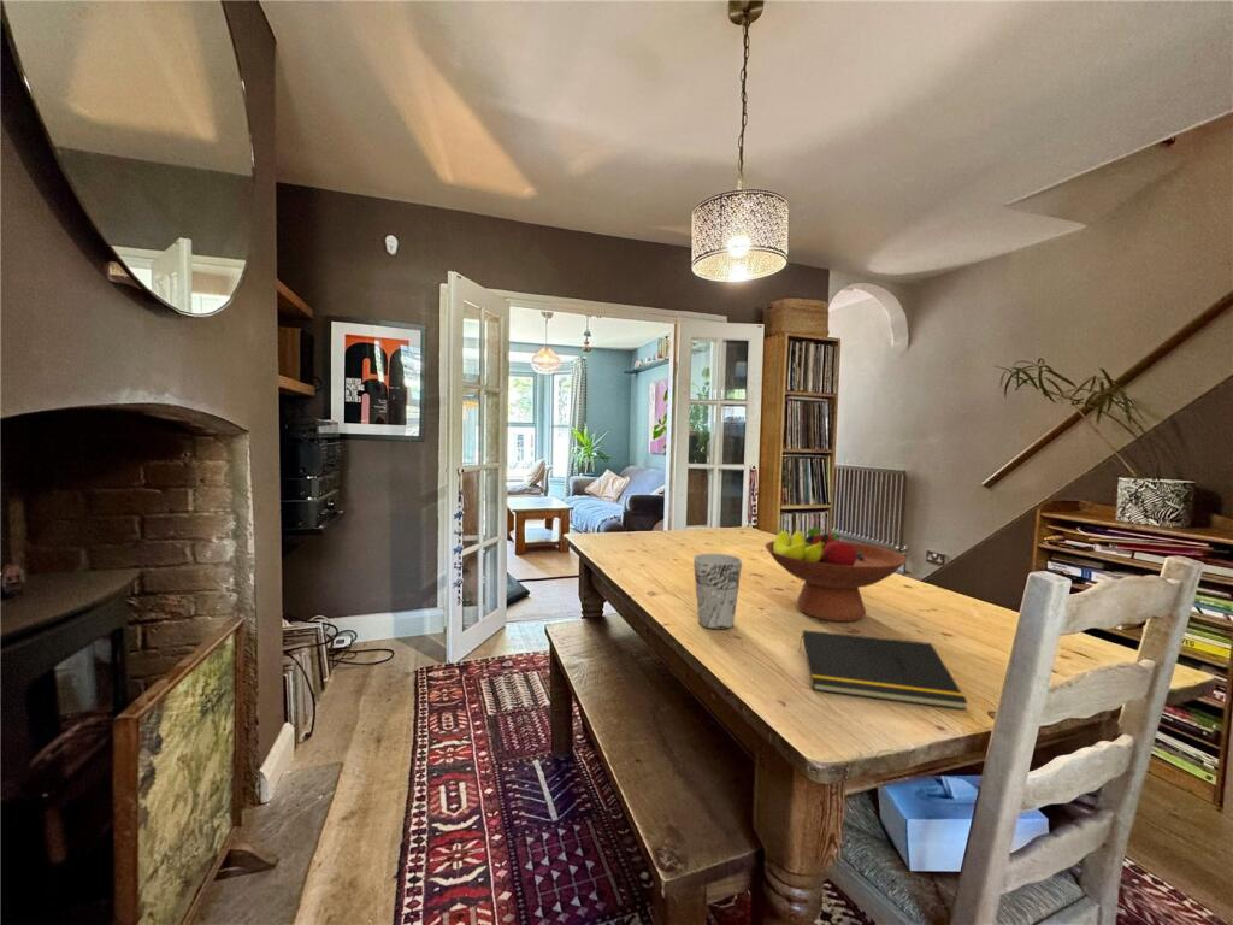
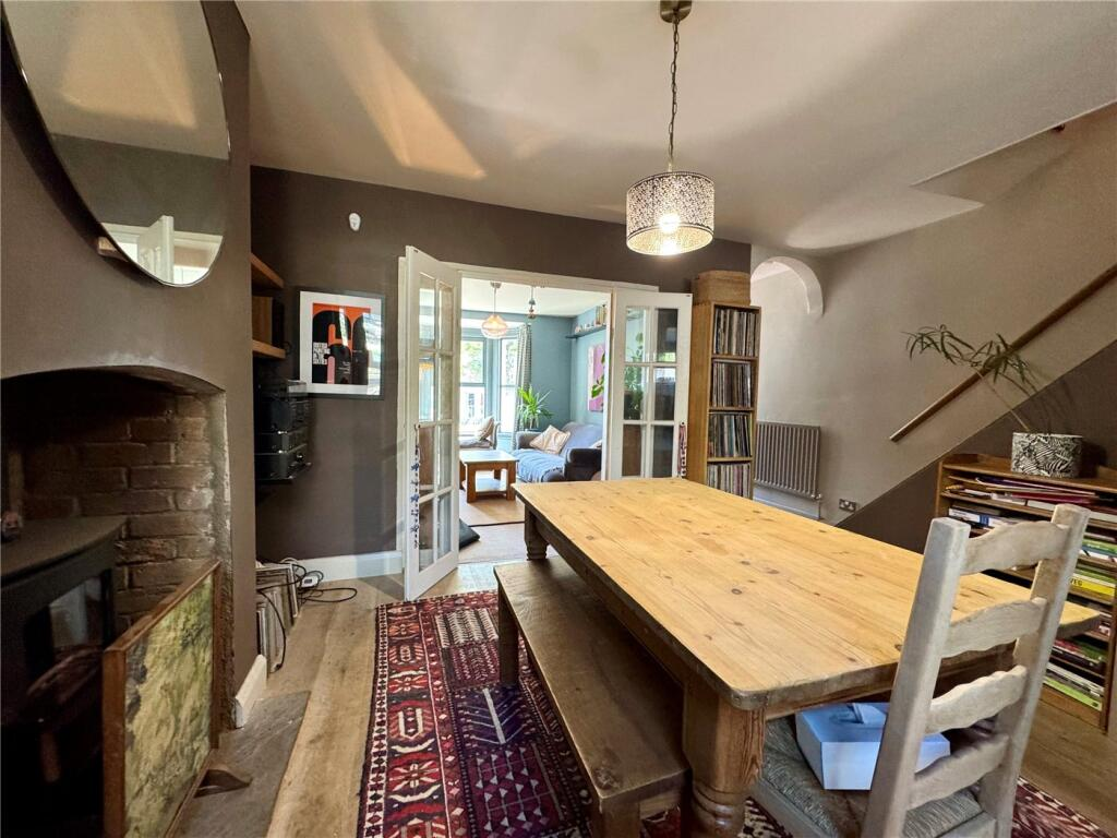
- fruit bowl [763,526,908,623]
- cup [692,553,743,631]
- notepad [797,629,969,711]
